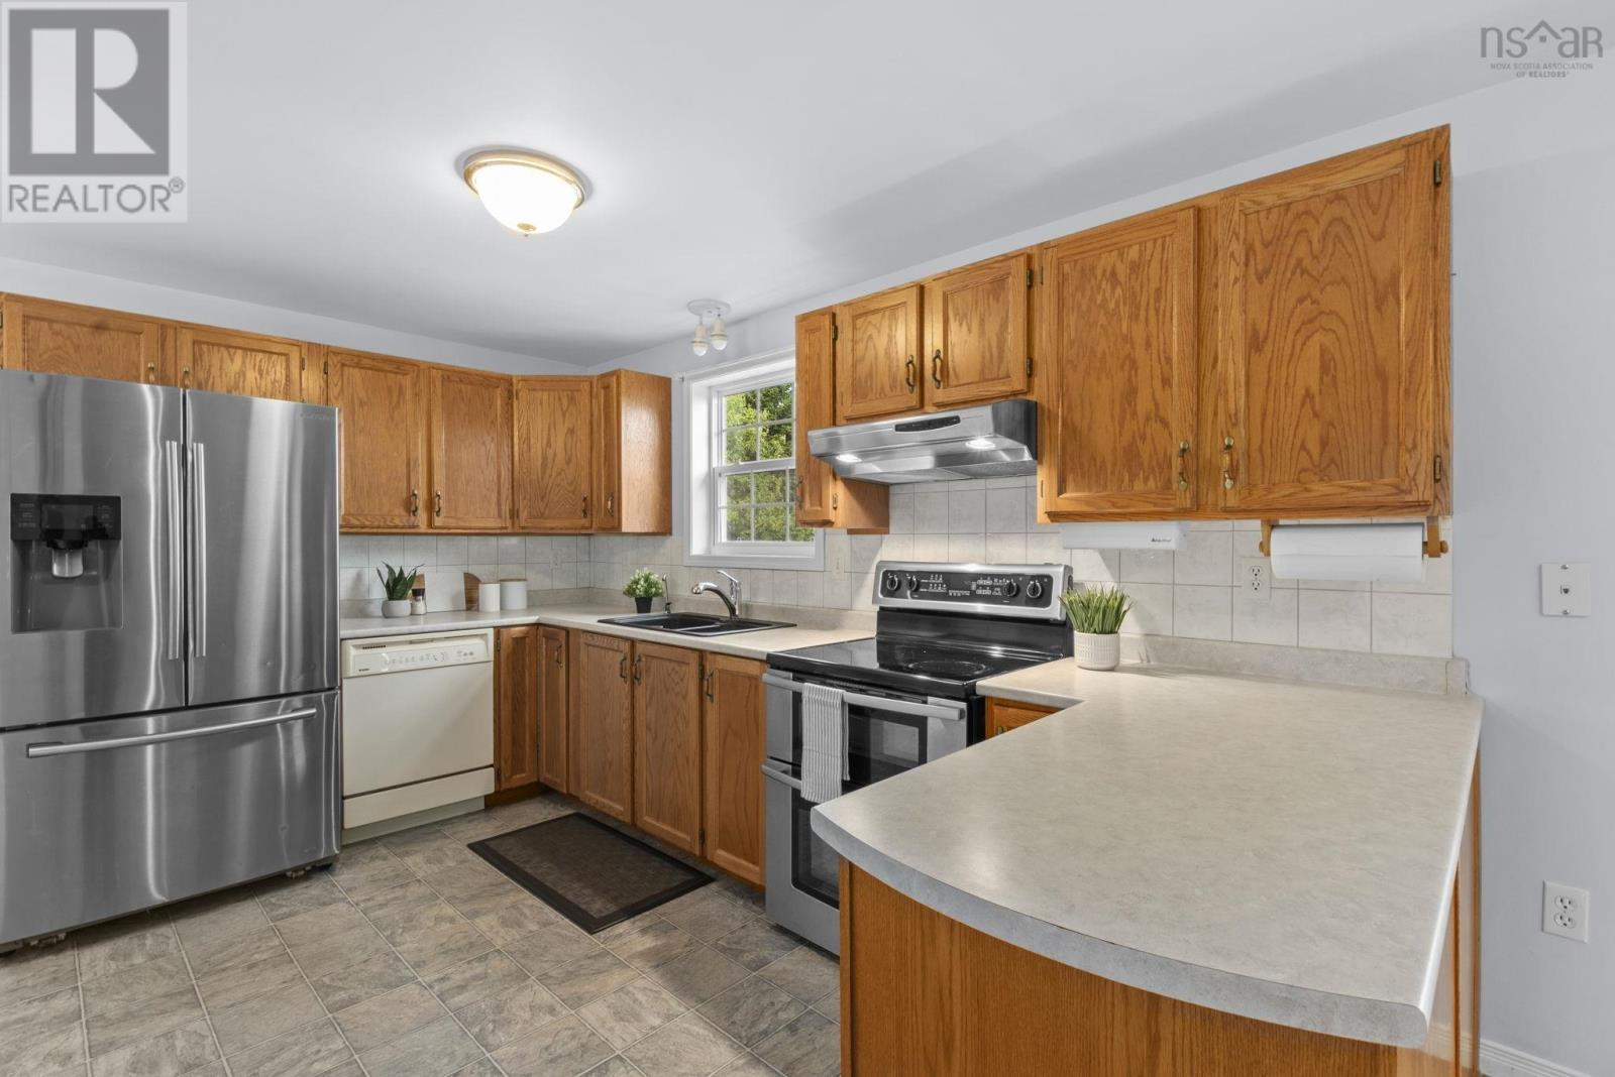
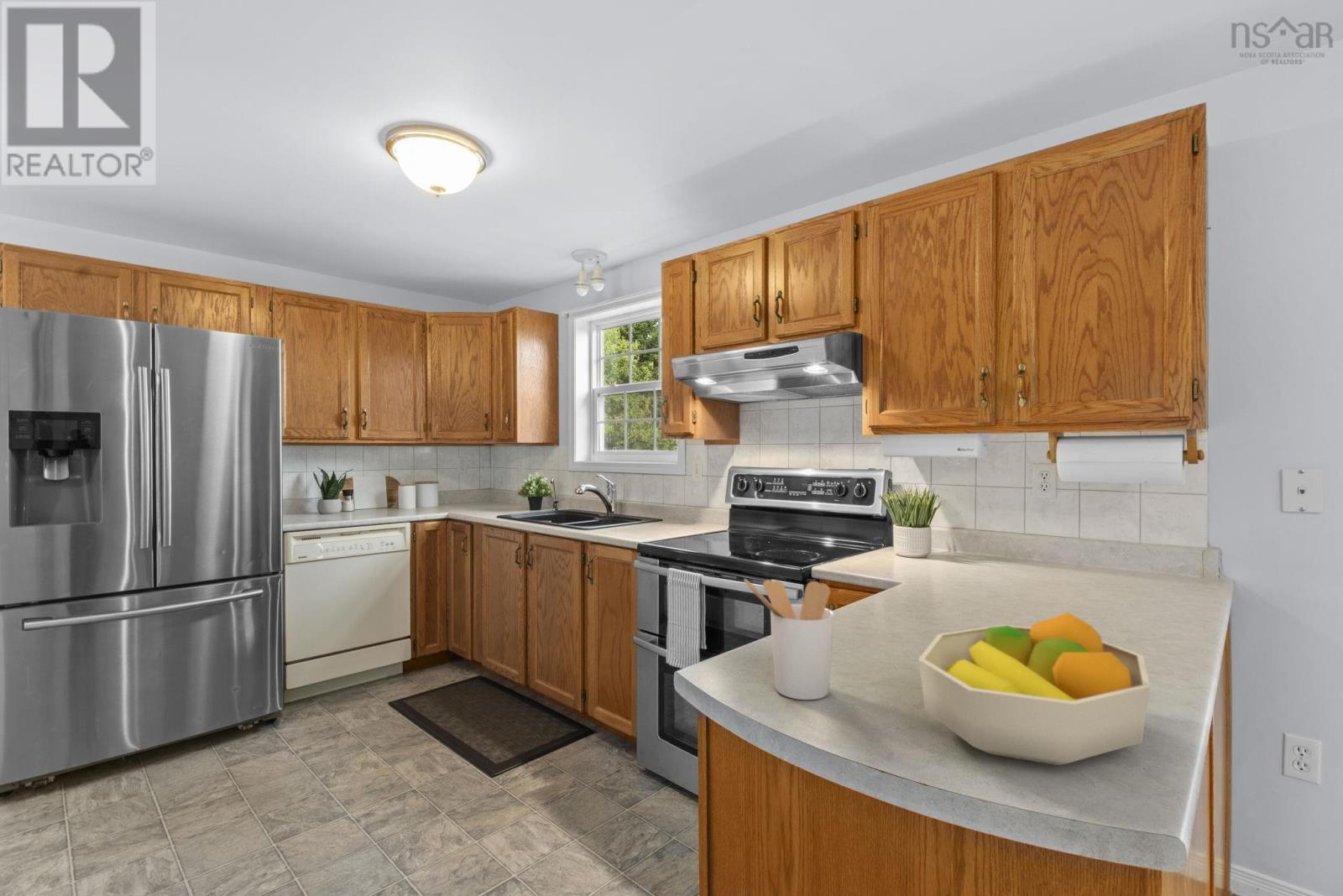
+ fruit bowl [917,612,1151,767]
+ utensil holder [743,578,835,701]
